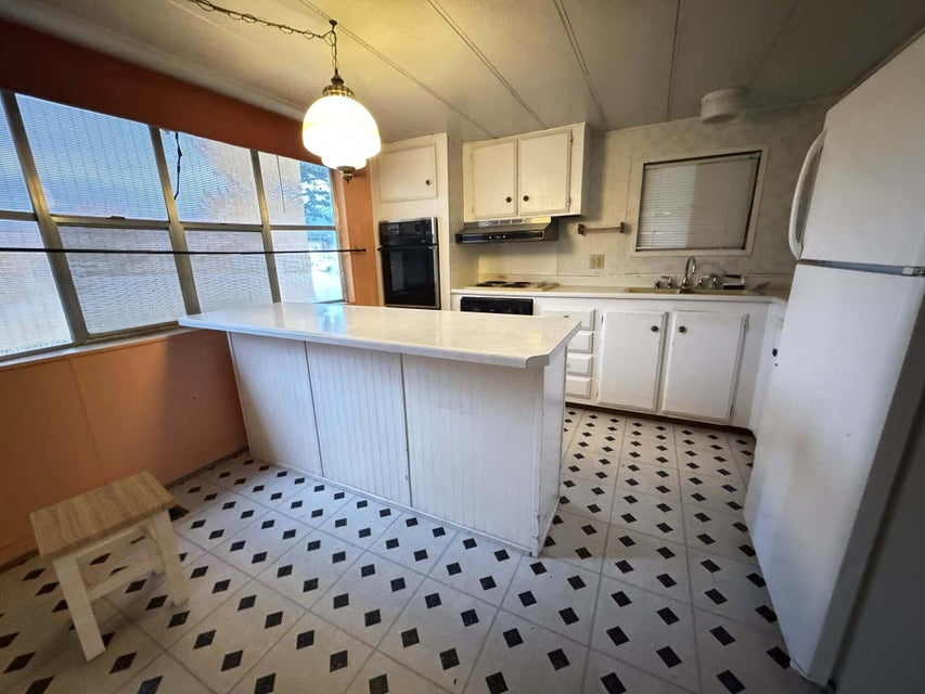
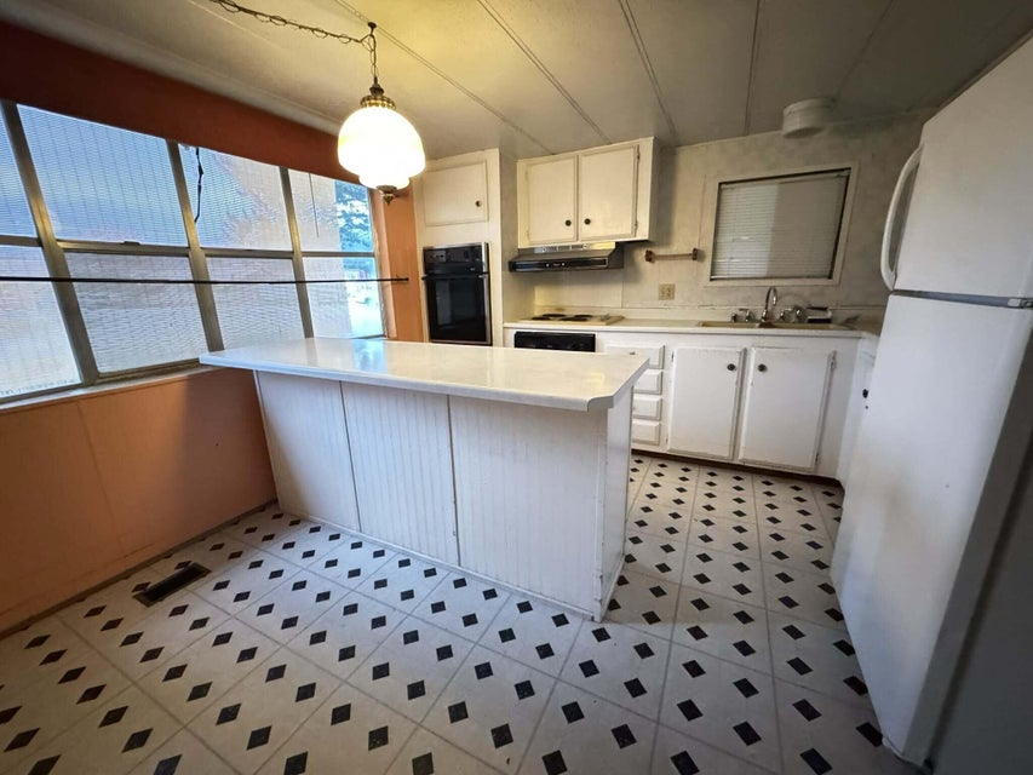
- stool [28,468,191,663]
